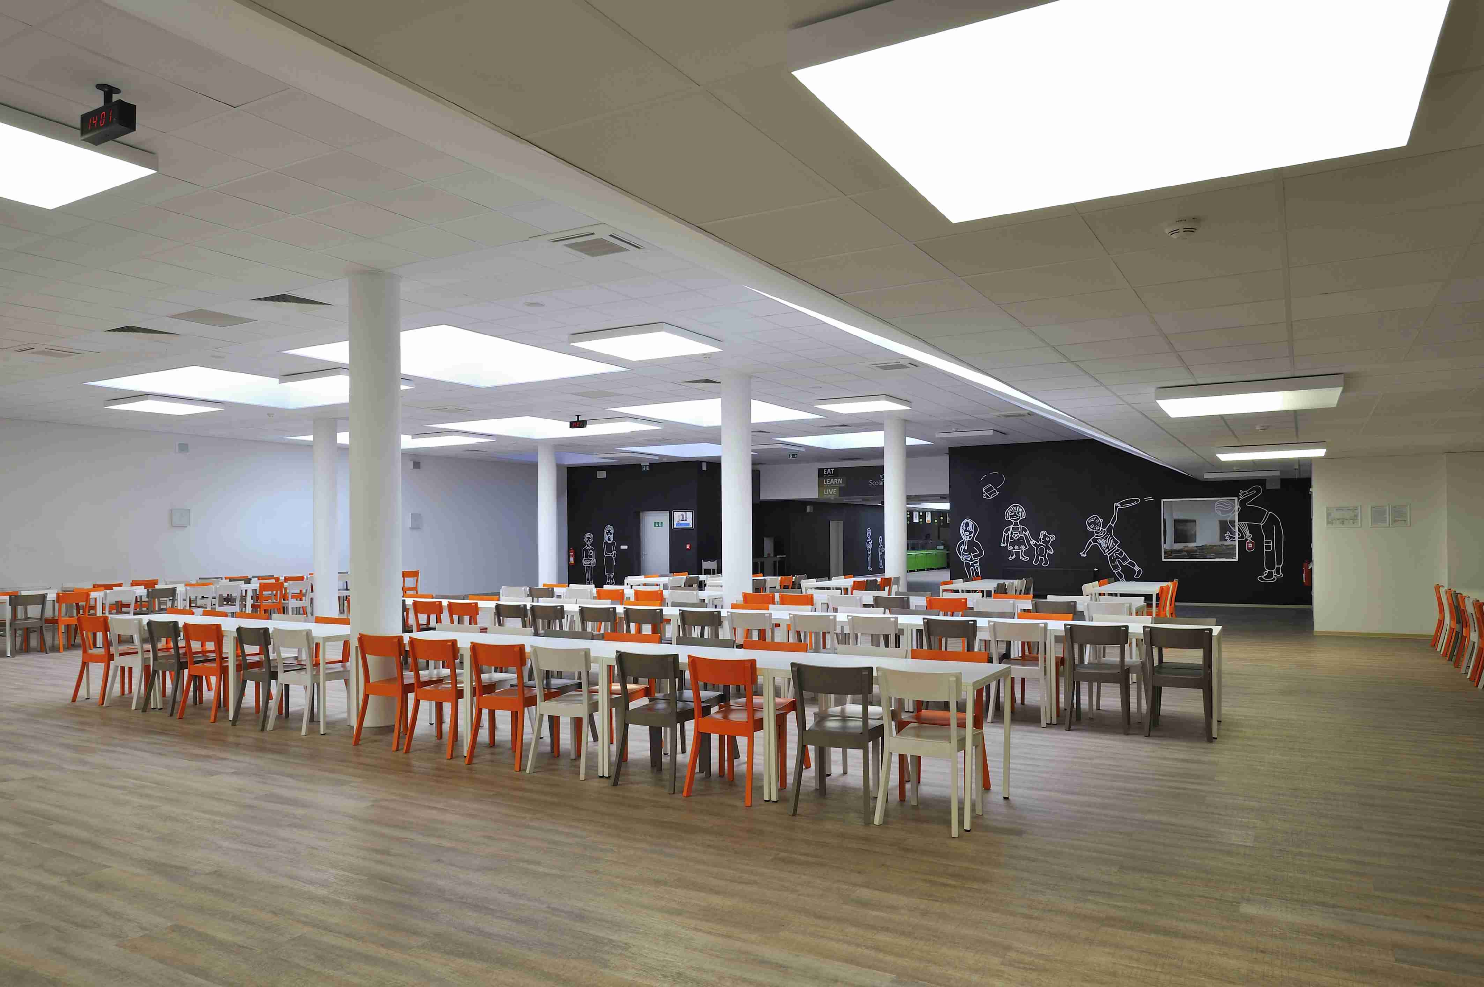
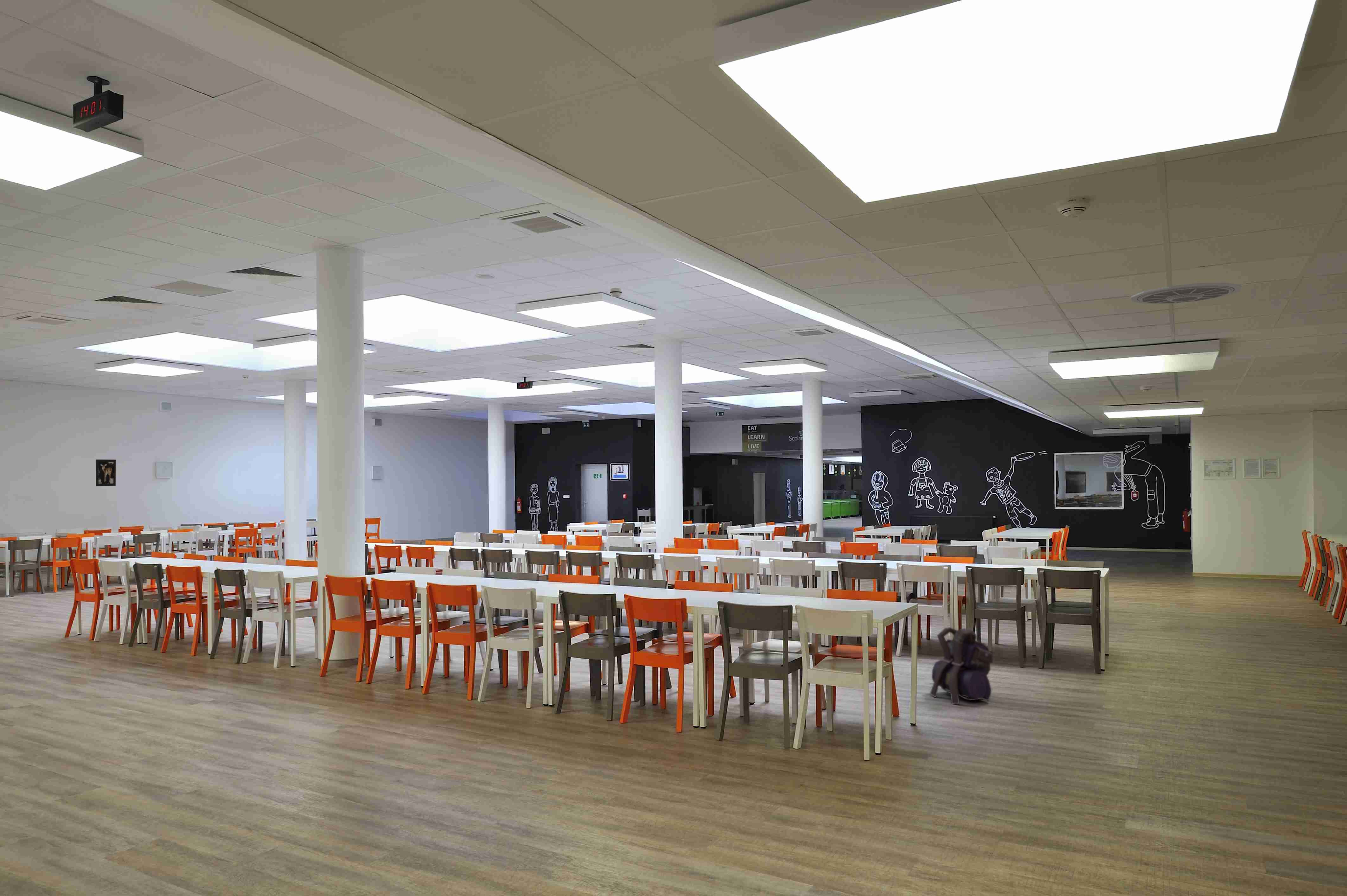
+ ceiling vent [1130,282,1242,304]
+ backpack [930,627,993,705]
+ wall art [96,459,116,486]
+ smoke detector [609,288,622,297]
